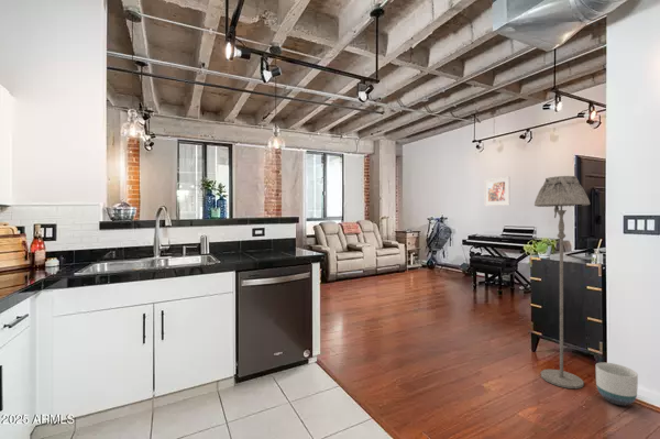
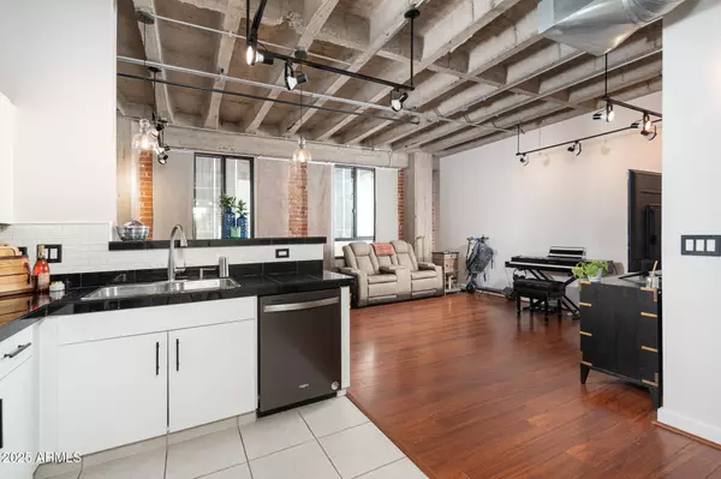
- floor lamp [534,175,591,389]
- planter [595,361,639,407]
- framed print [483,176,510,207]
